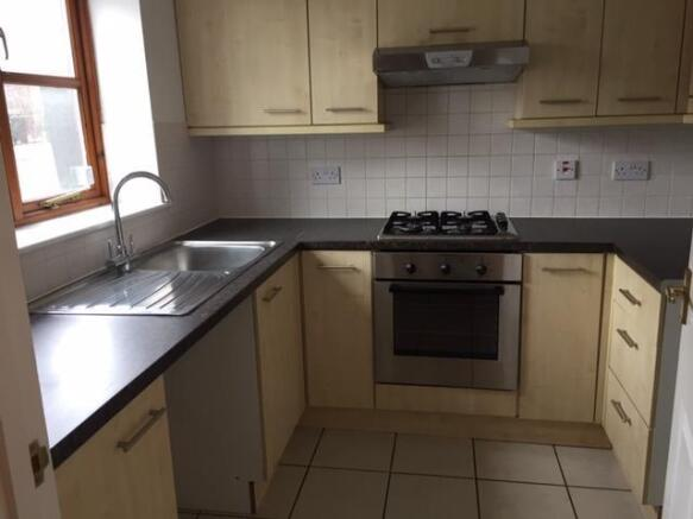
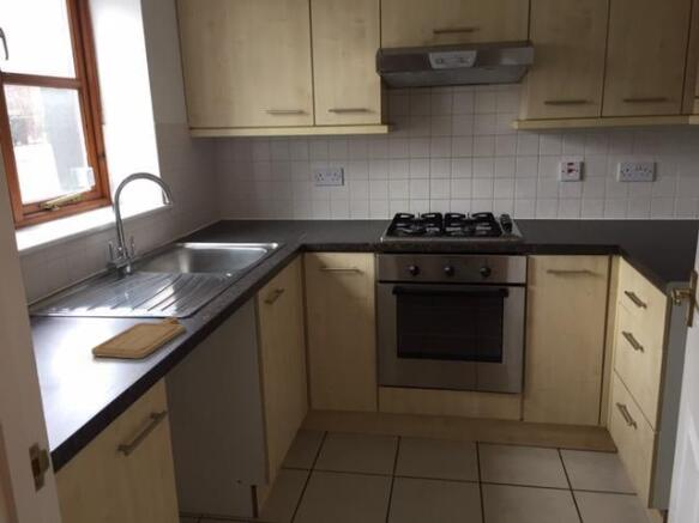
+ chopping board [90,316,186,359]
